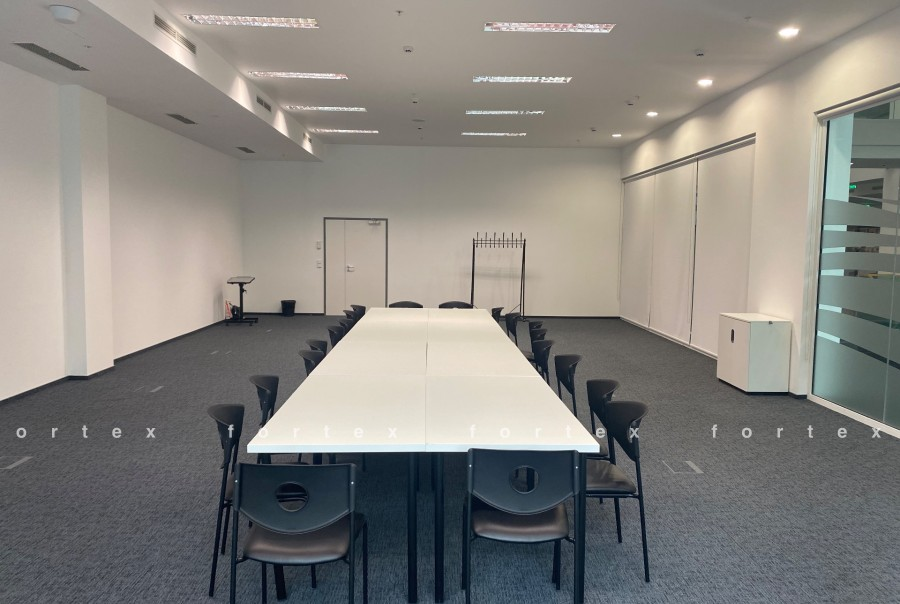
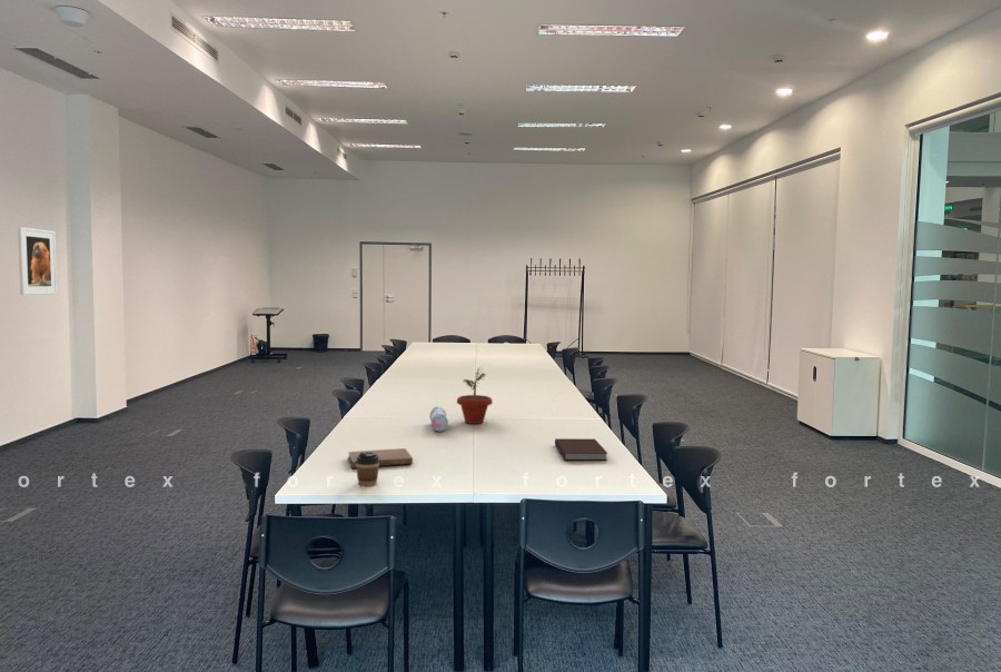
+ coffee cup [355,451,380,487]
+ potted plant [456,367,494,425]
+ notebook [554,437,608,462]
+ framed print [17,226,58,296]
+ pencil case [428,405,449,433]
+ notebook [347,447,414,470]
